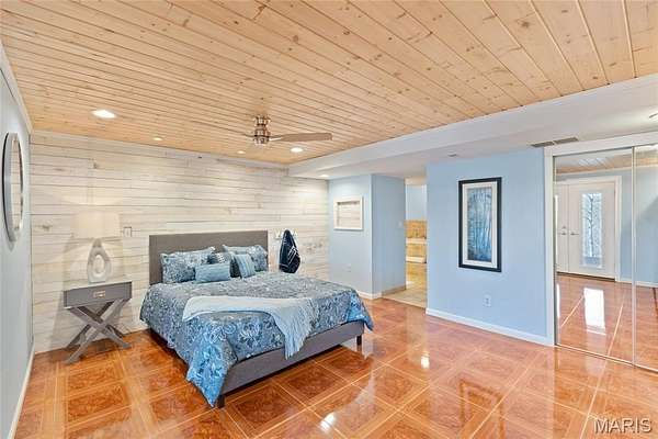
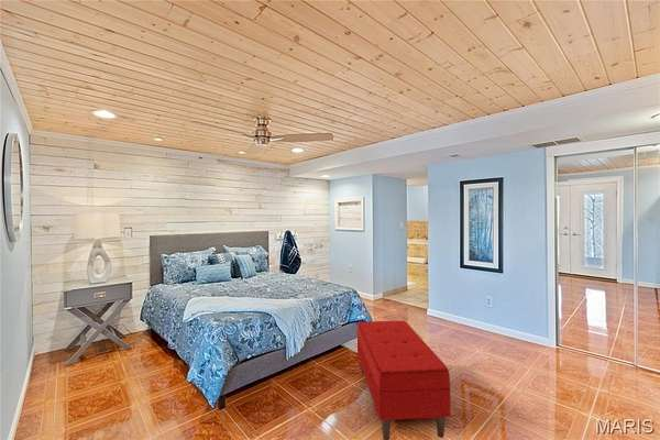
+ bench [356,320,451,440]
